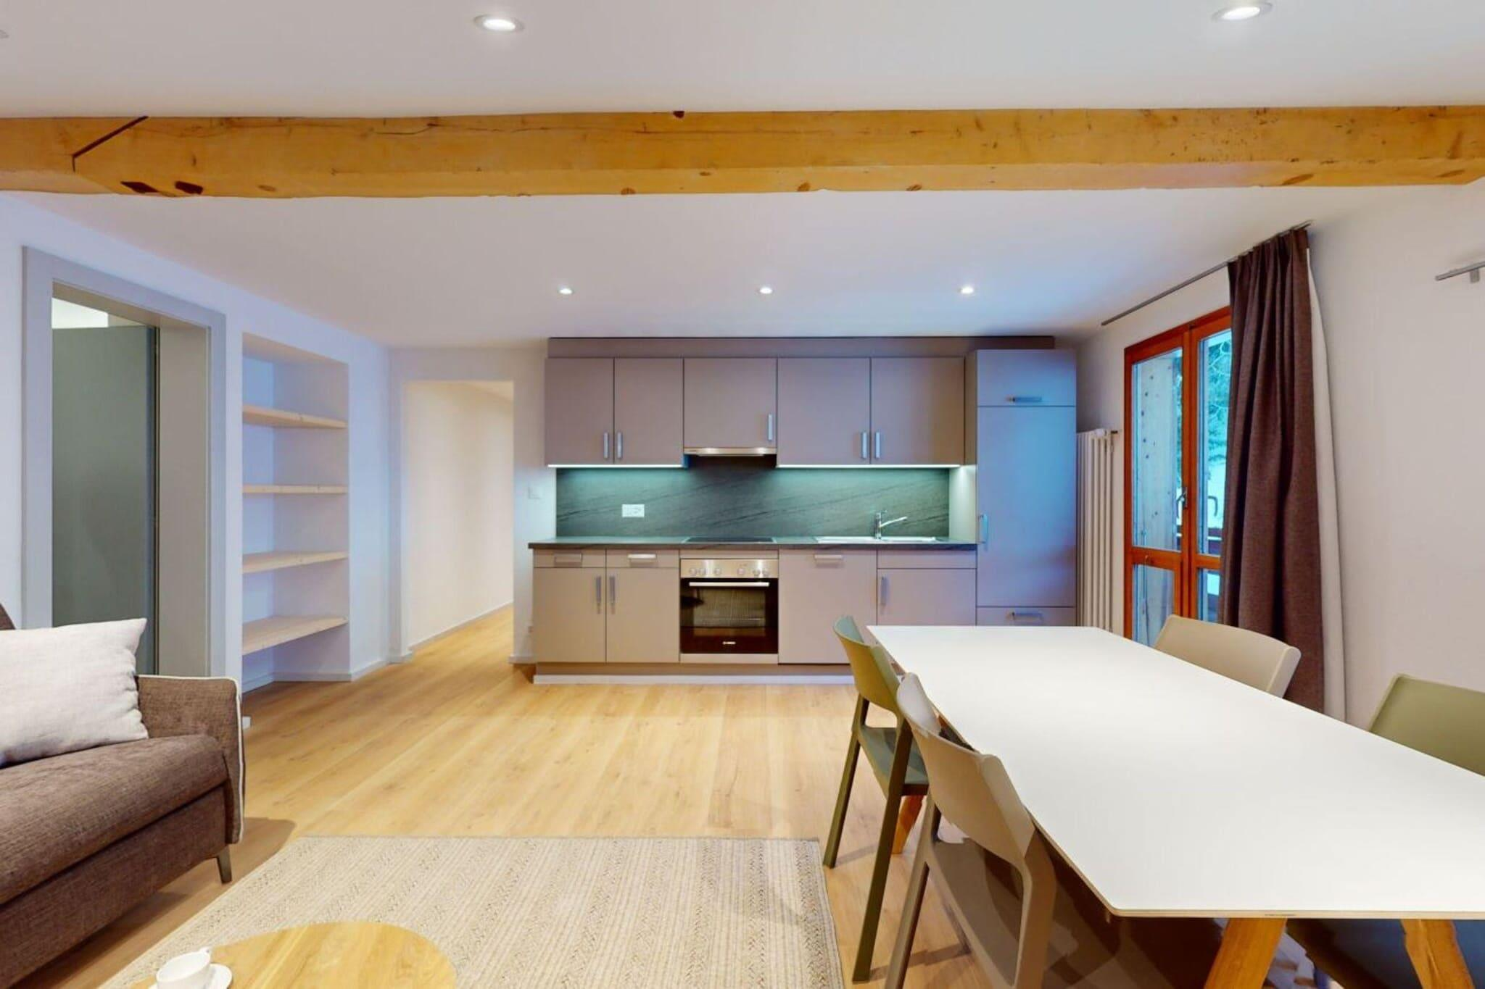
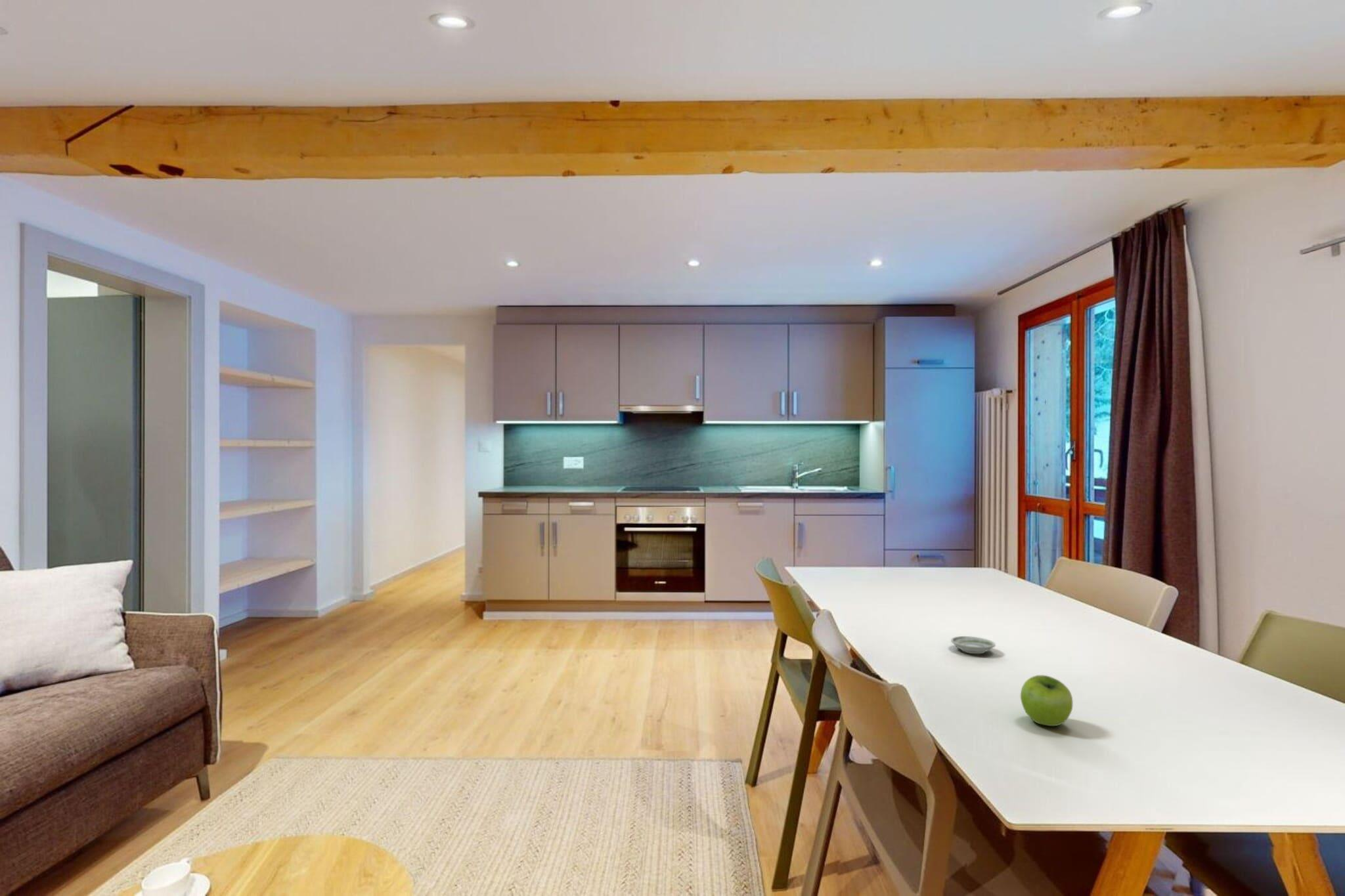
+ fruit [1020,675,1073,727]
+ saucer [950,635,996,655]
